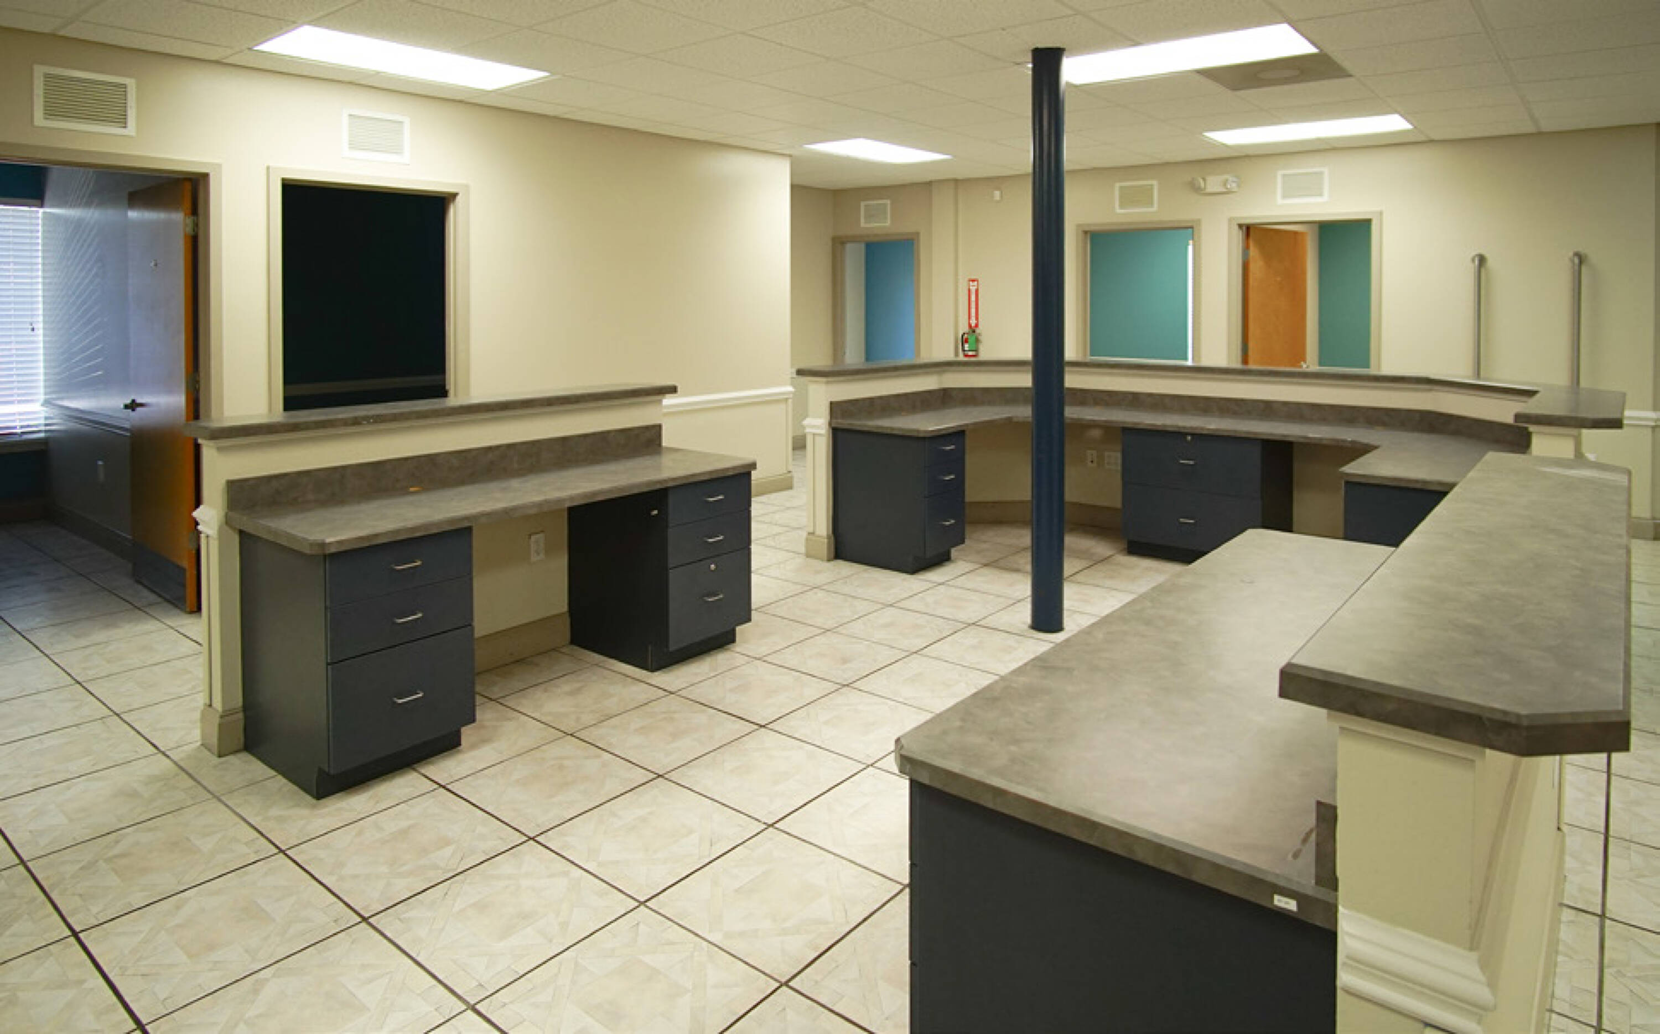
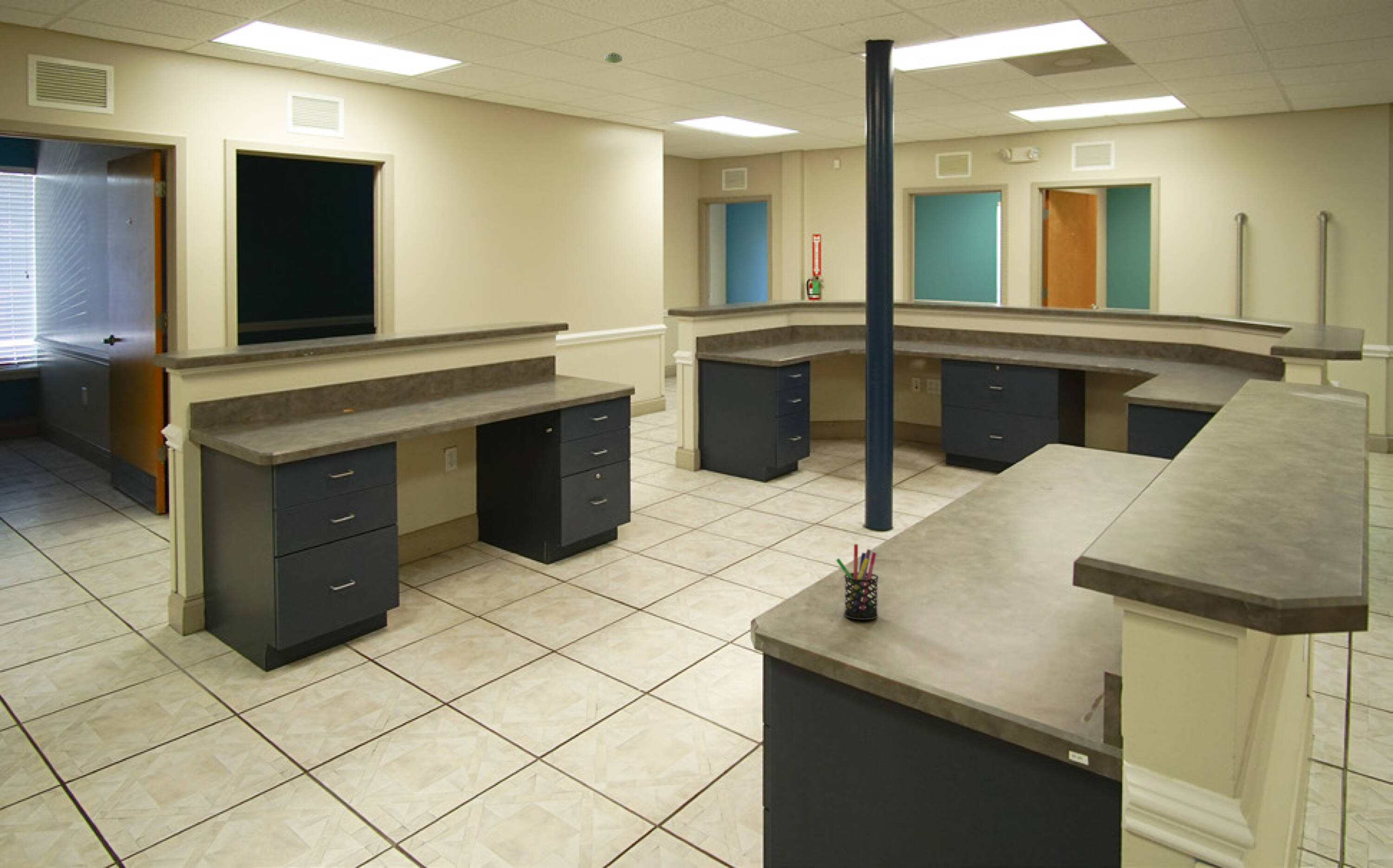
+ smoke detector [604,52,623,64]
+ pen holder [835,544,879,621]
